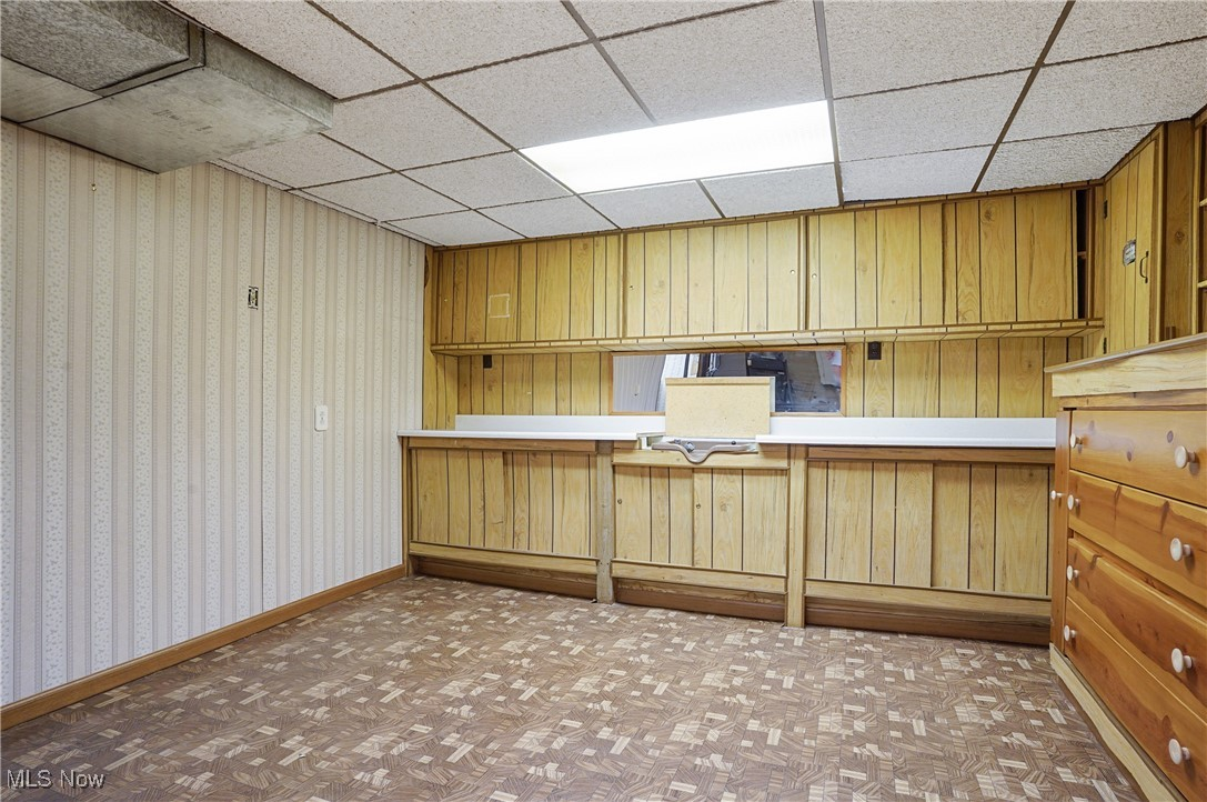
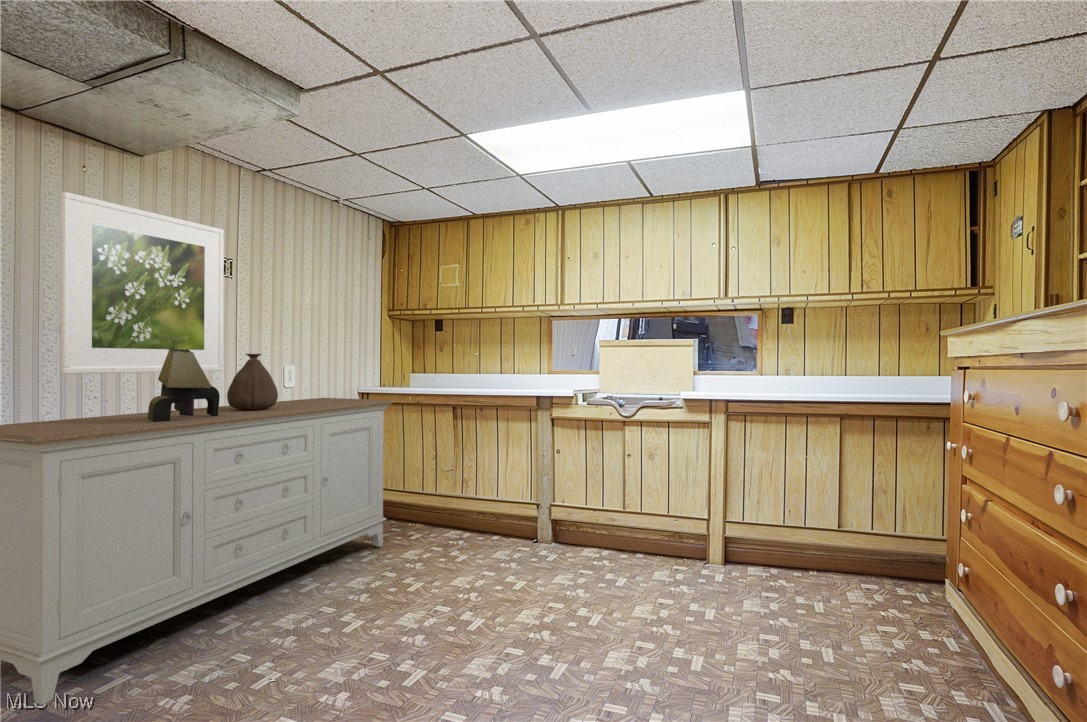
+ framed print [60,191,225,375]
+ sideboard [0,397,394,706]
+ table lamp [88,349,221,422]
+ bag [226,353,279,411]
